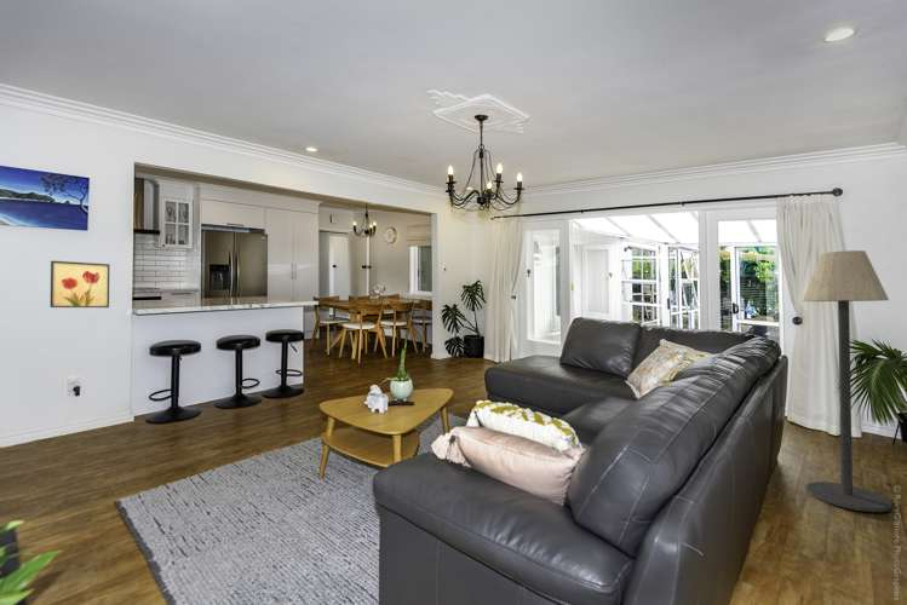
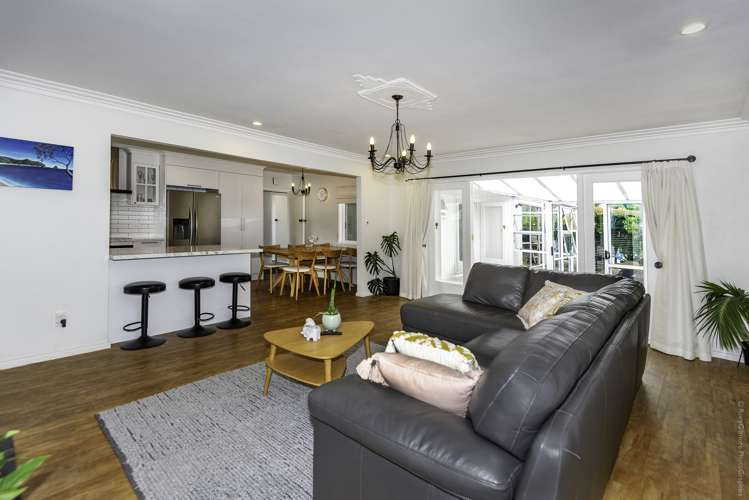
- wall art [50,260,110,309]
- floor lamp [802,249,892,513]
